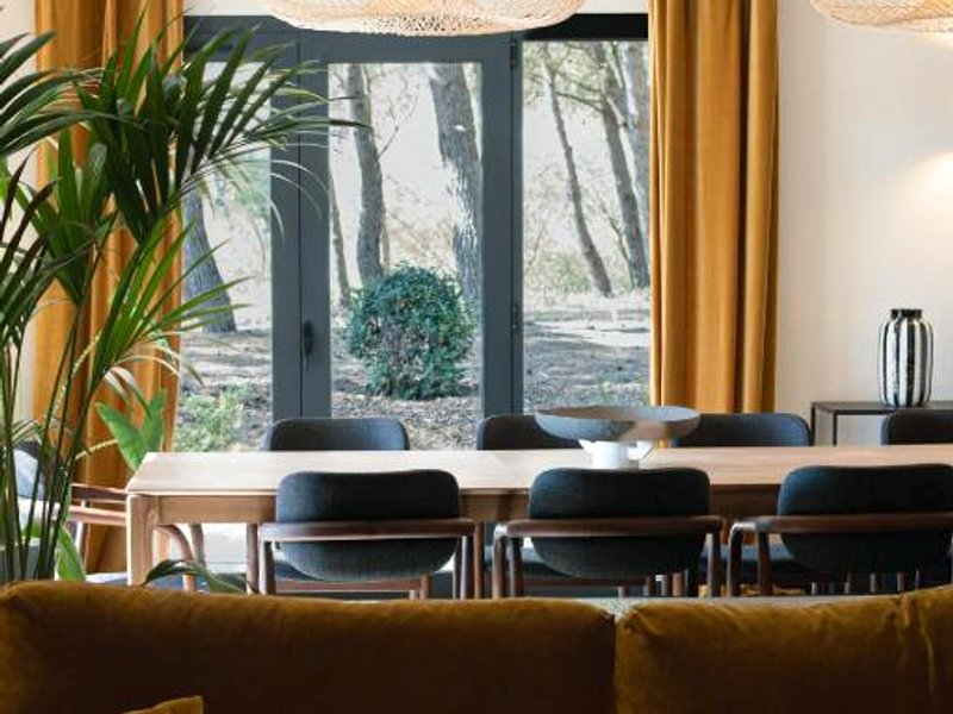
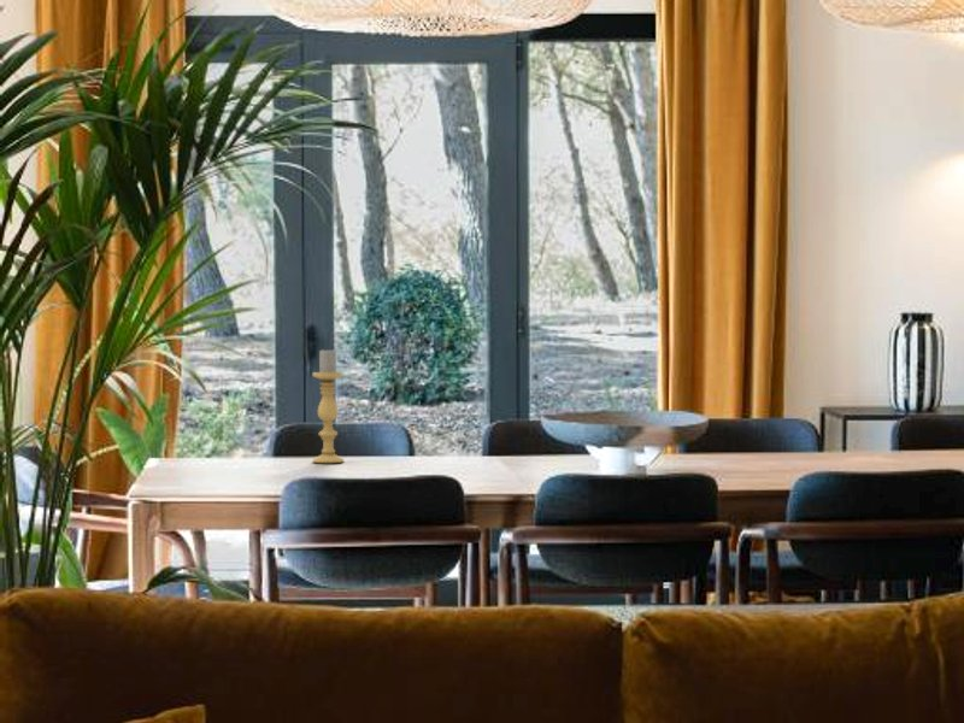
+ candle holder [312,347,345,464]
